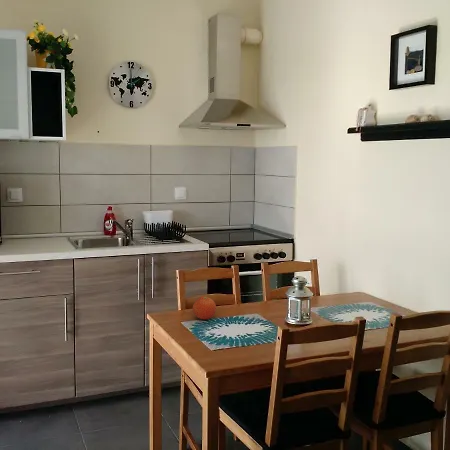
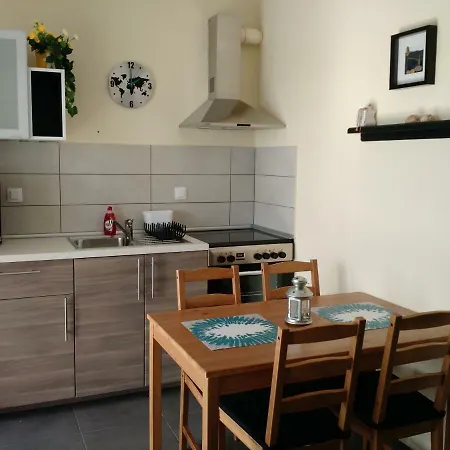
- fruit [192,295,217,320]
